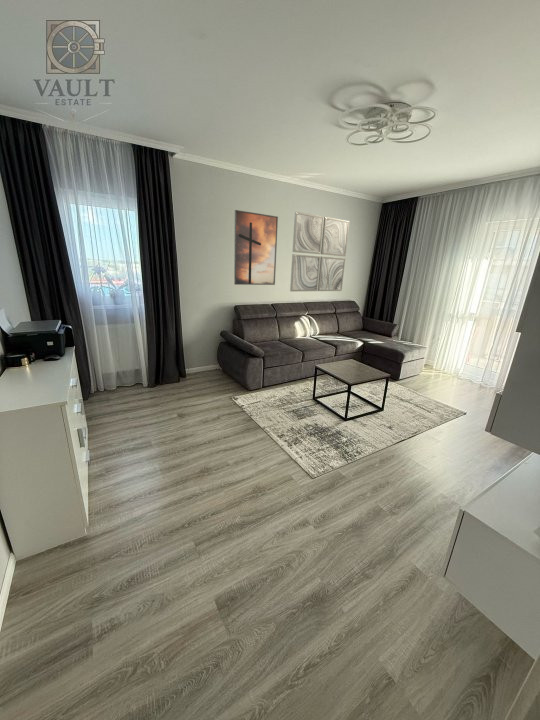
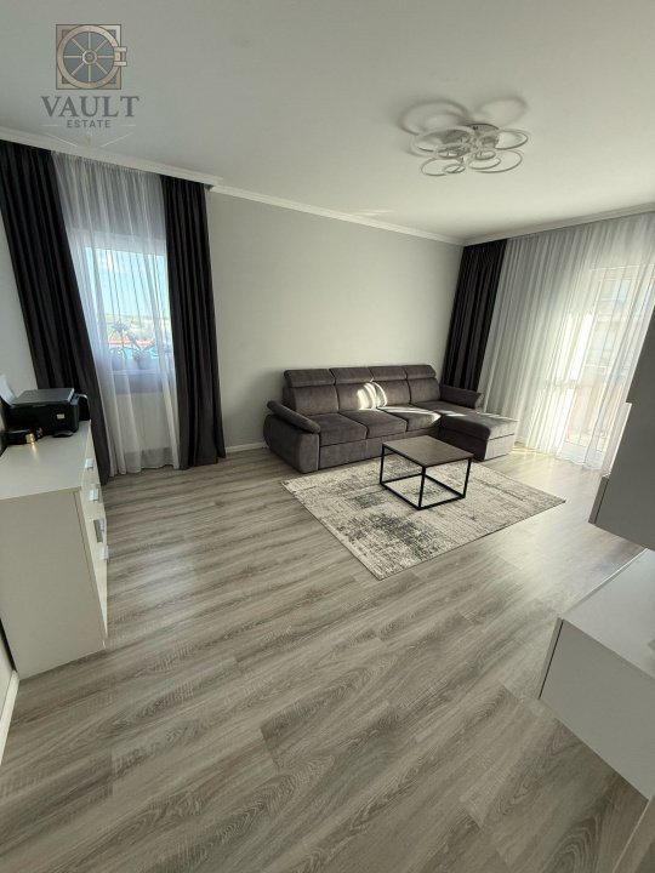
- wall art [289,211,350,292]
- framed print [233,209,279,286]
